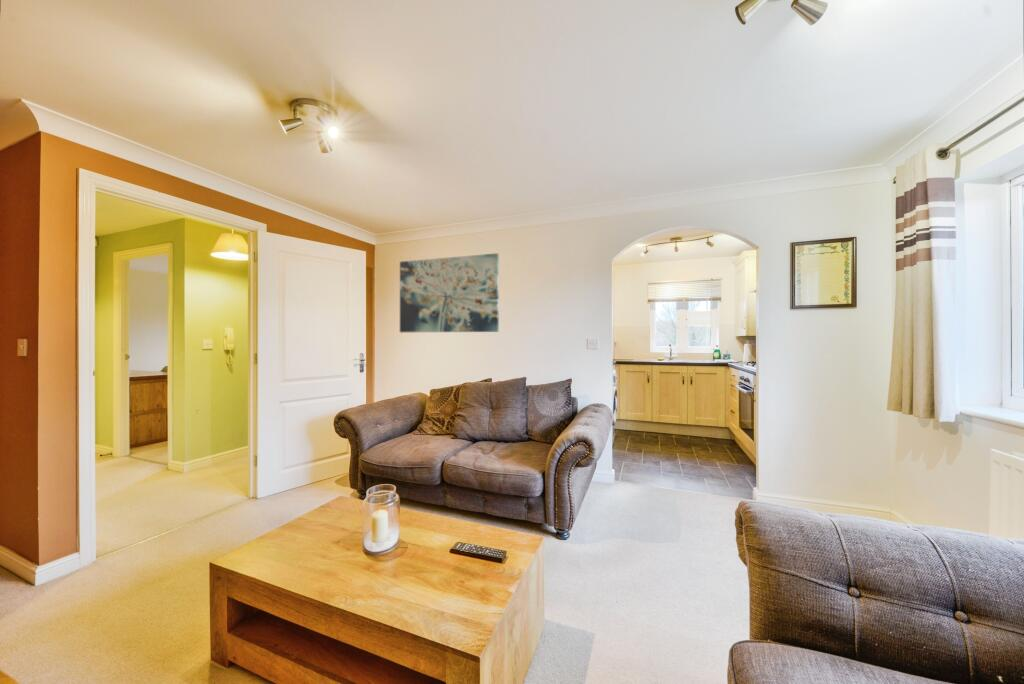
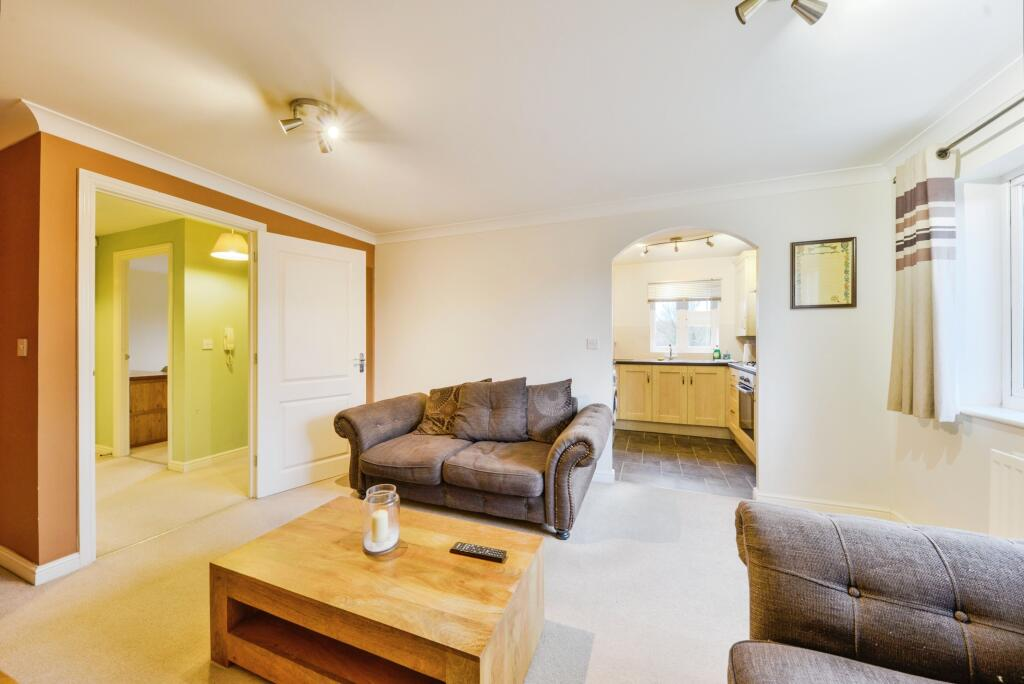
- wall art [399,252,500,333]
